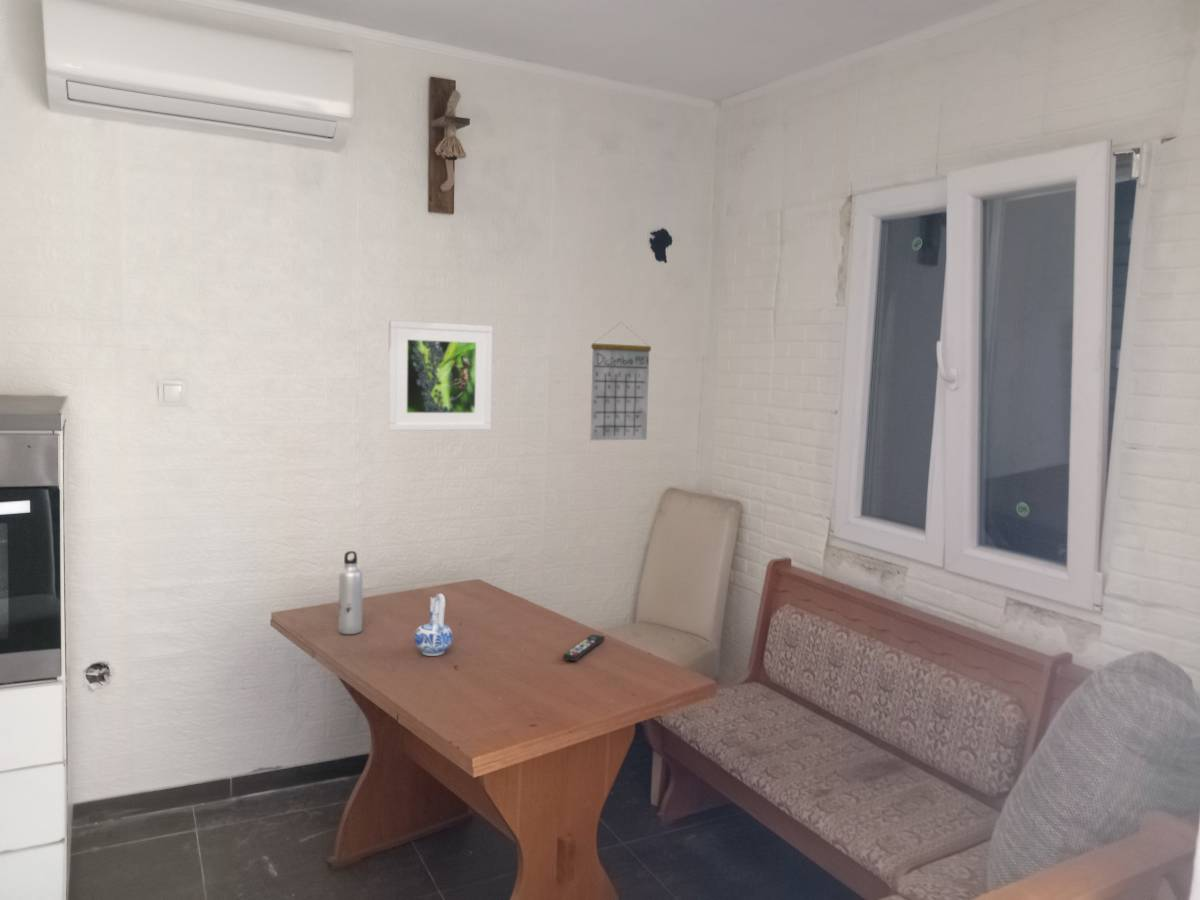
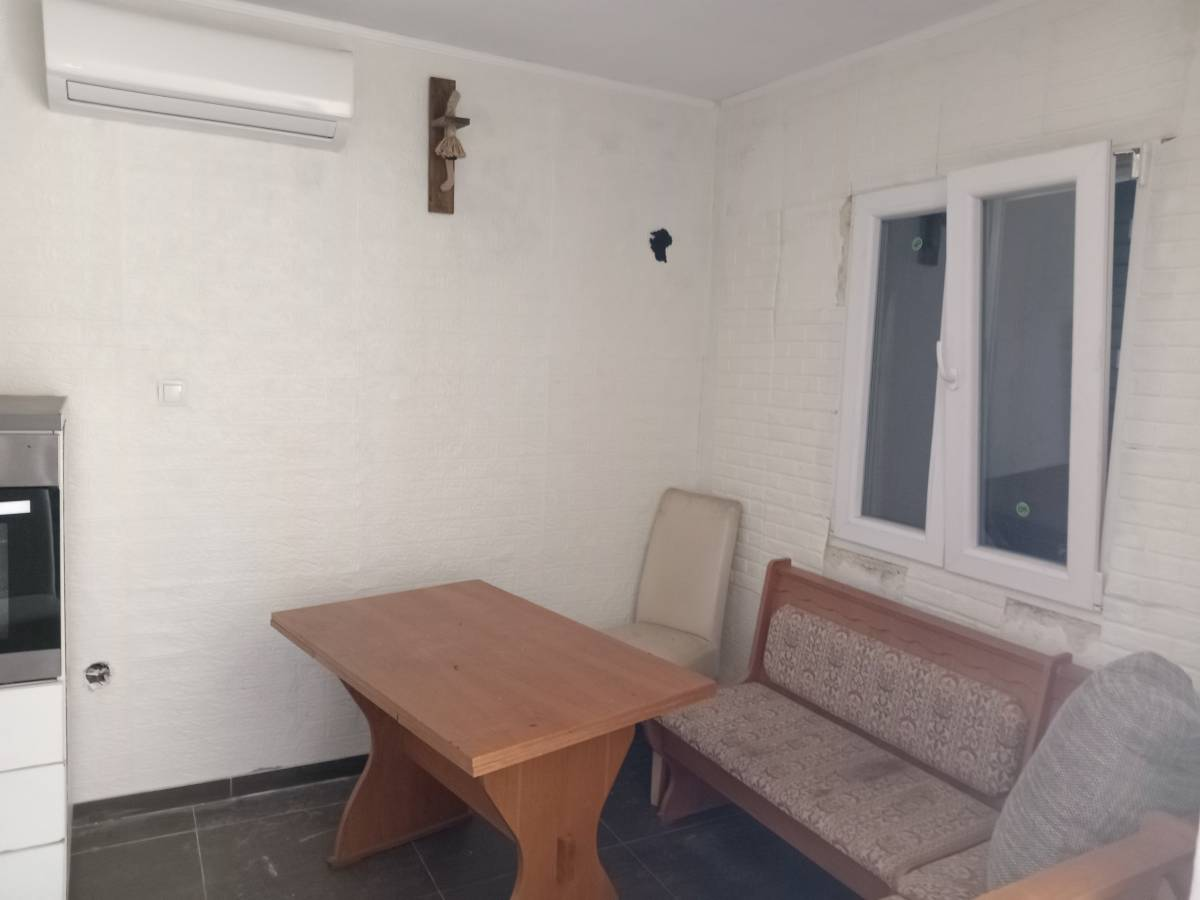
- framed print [387,320,494,432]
- calendar [589,321,652,441]
- water bottle [338,550,363,635]
- ceramic pitcher [414,593,454,657]
- remote control [562,634,606,662]
